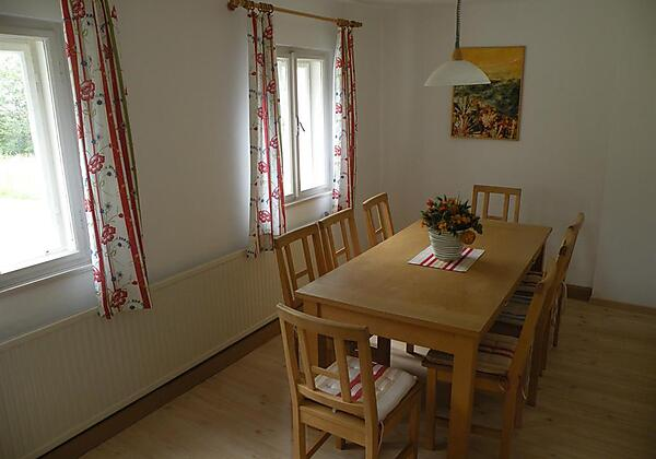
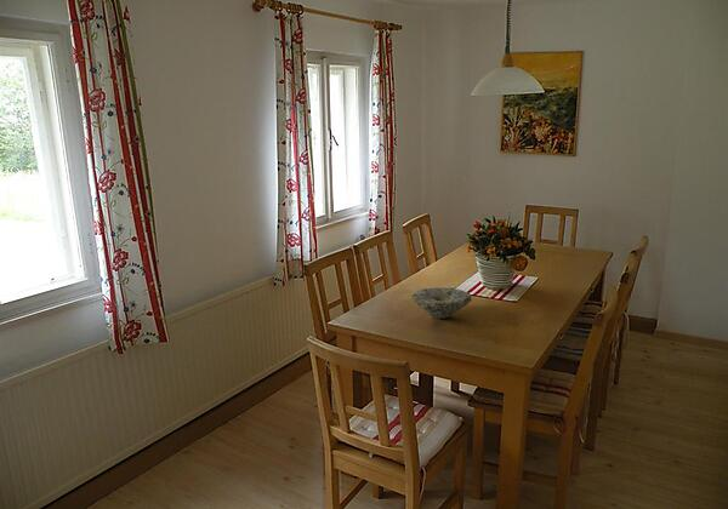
+ bowl [410,286,473,320]
